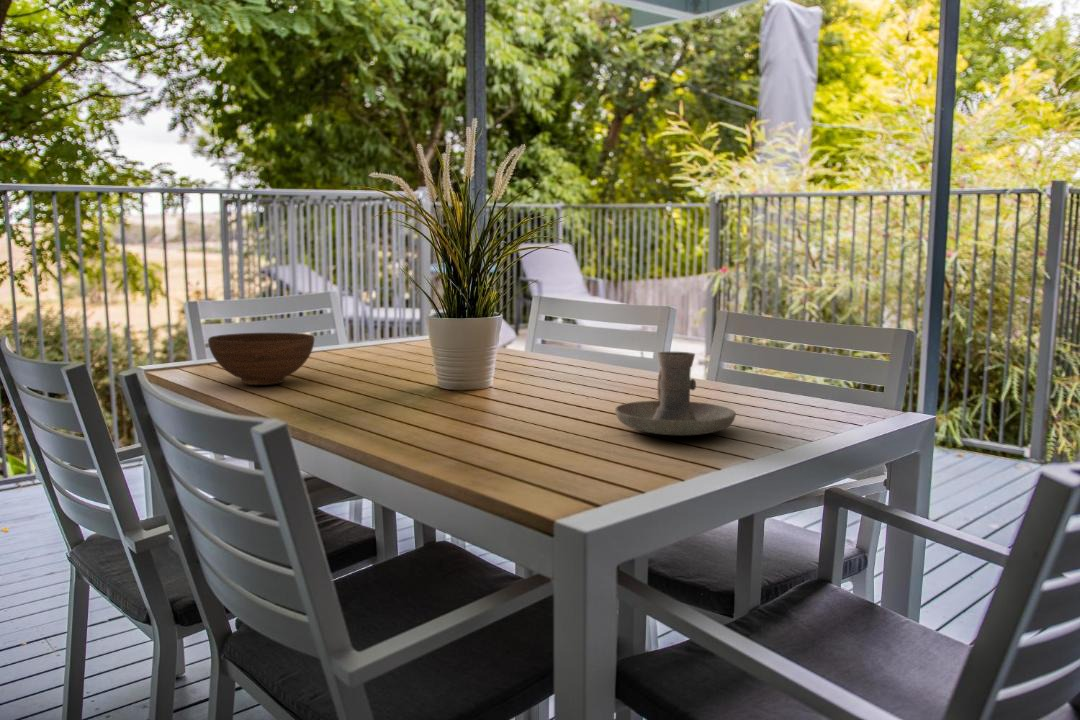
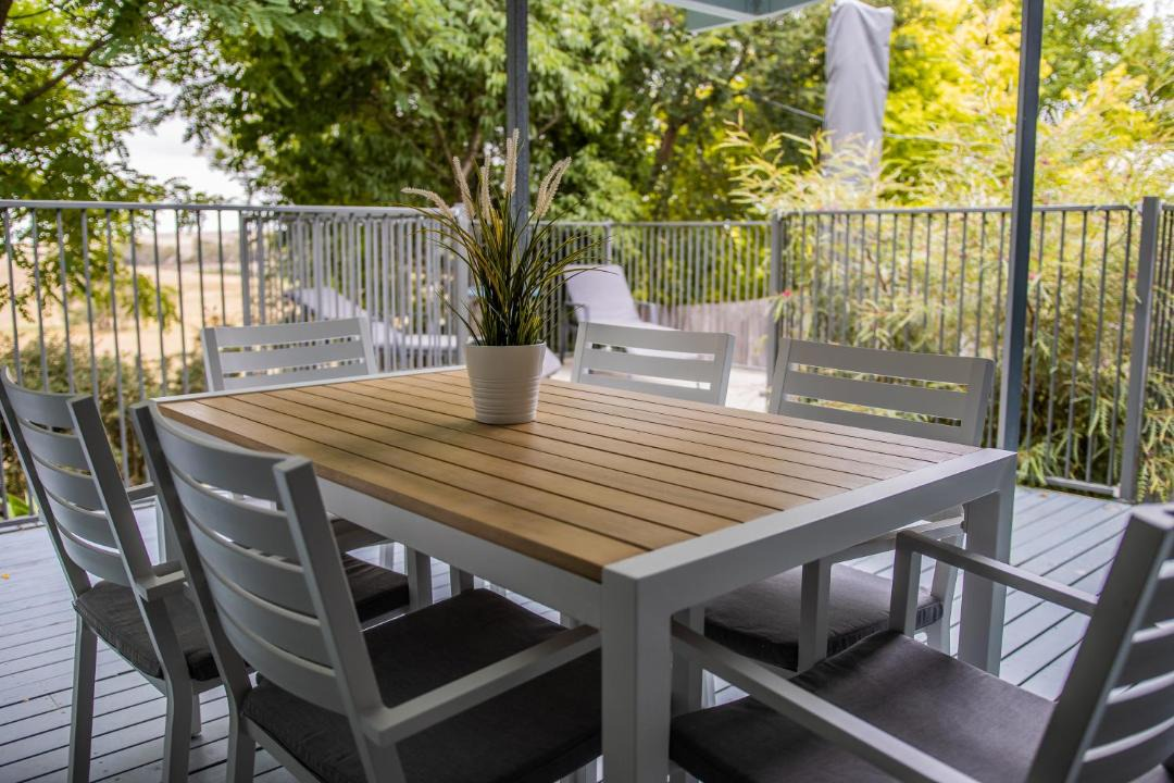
- candle holder [614,351,737,436]
- bowl [207,332,315,386]
